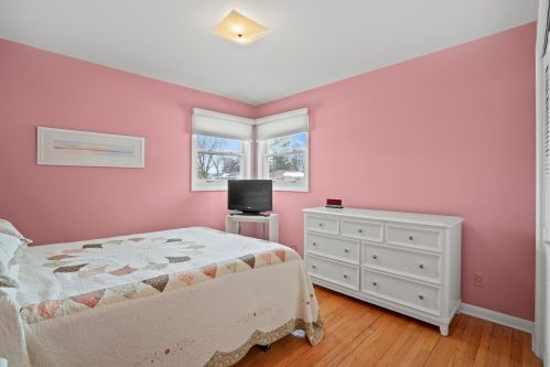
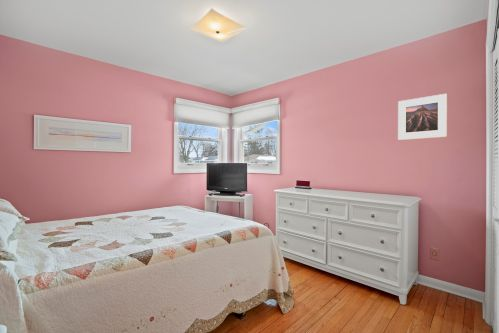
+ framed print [397,93,448,141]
